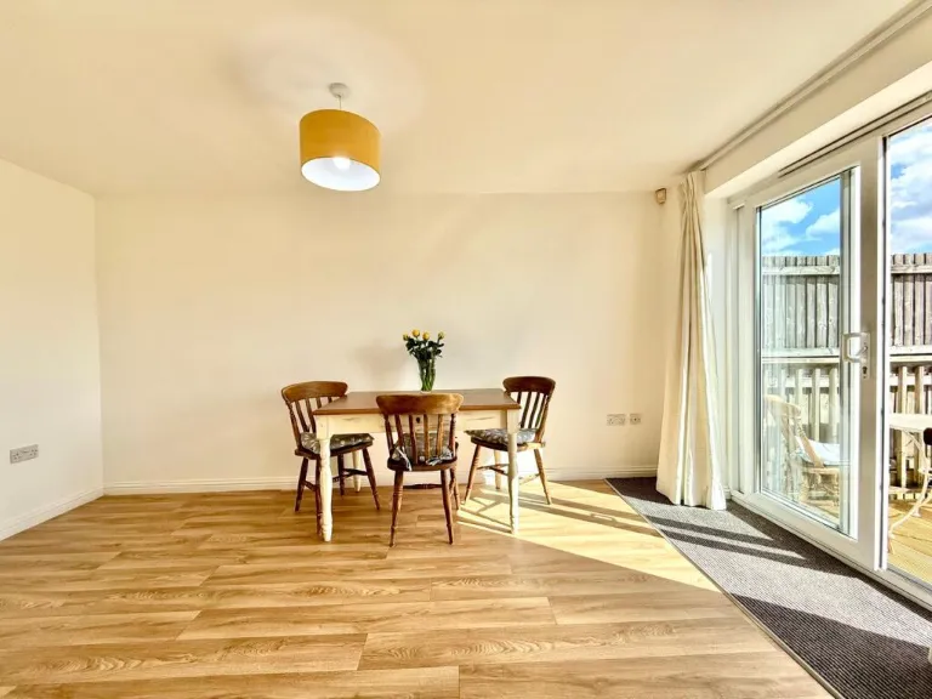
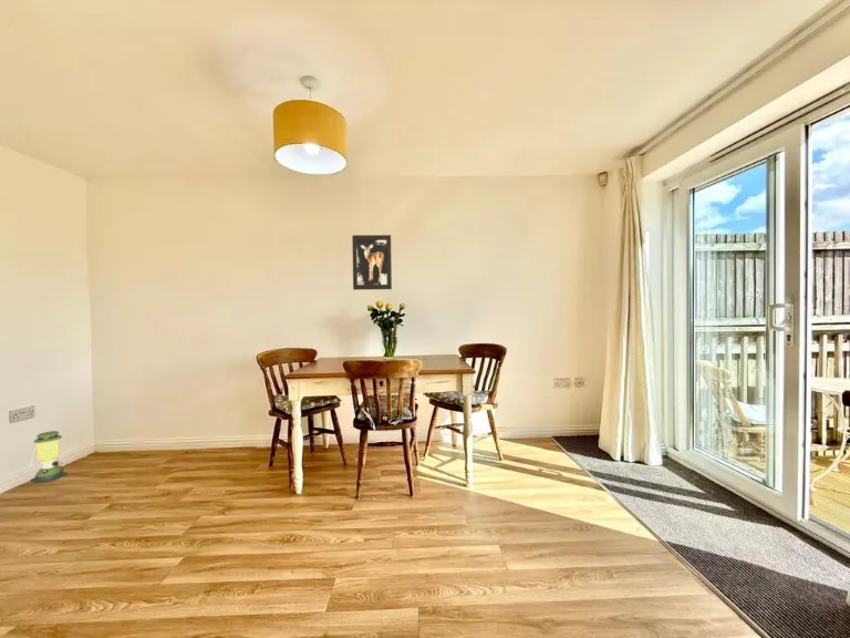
+ lantern [27,430,69,484]
+ wall art [351,234,393,291]
